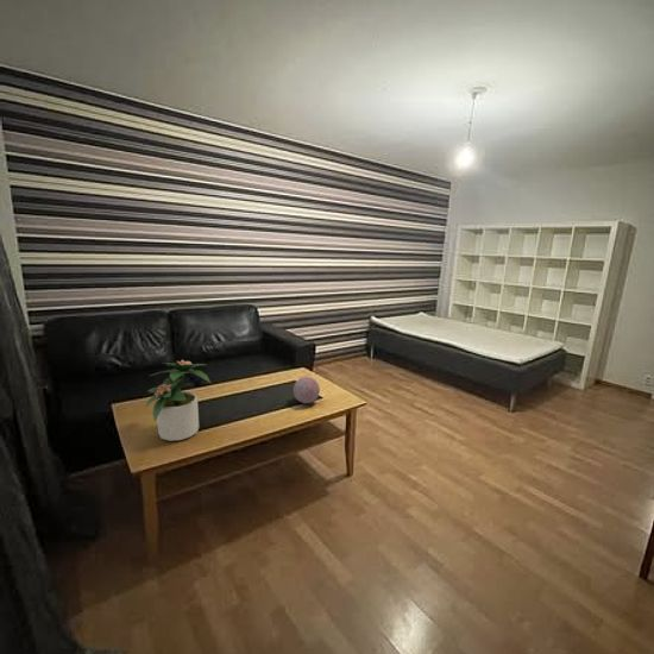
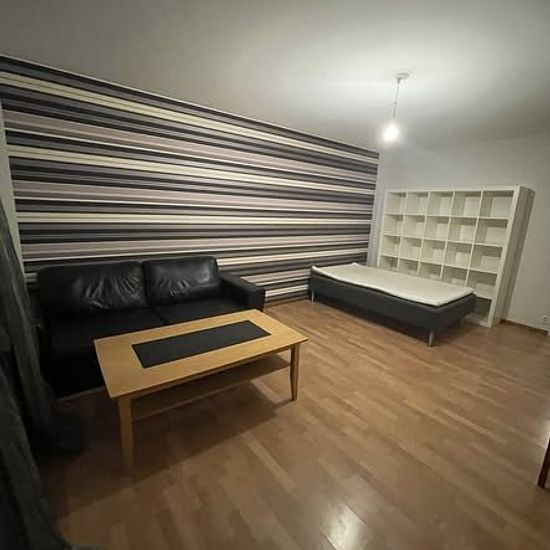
- decorative orb [293,376,321,404]
- potted plant [144,359,212,442]
